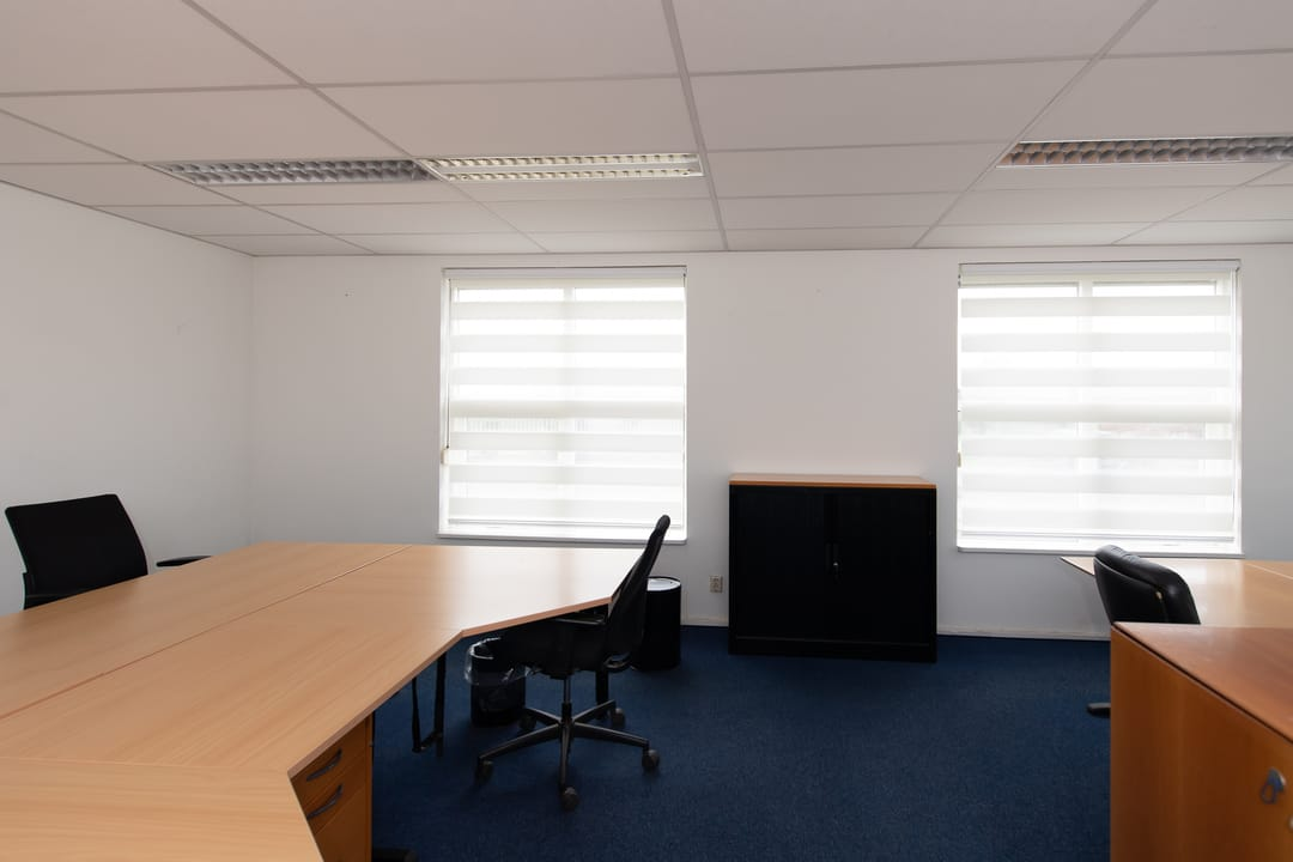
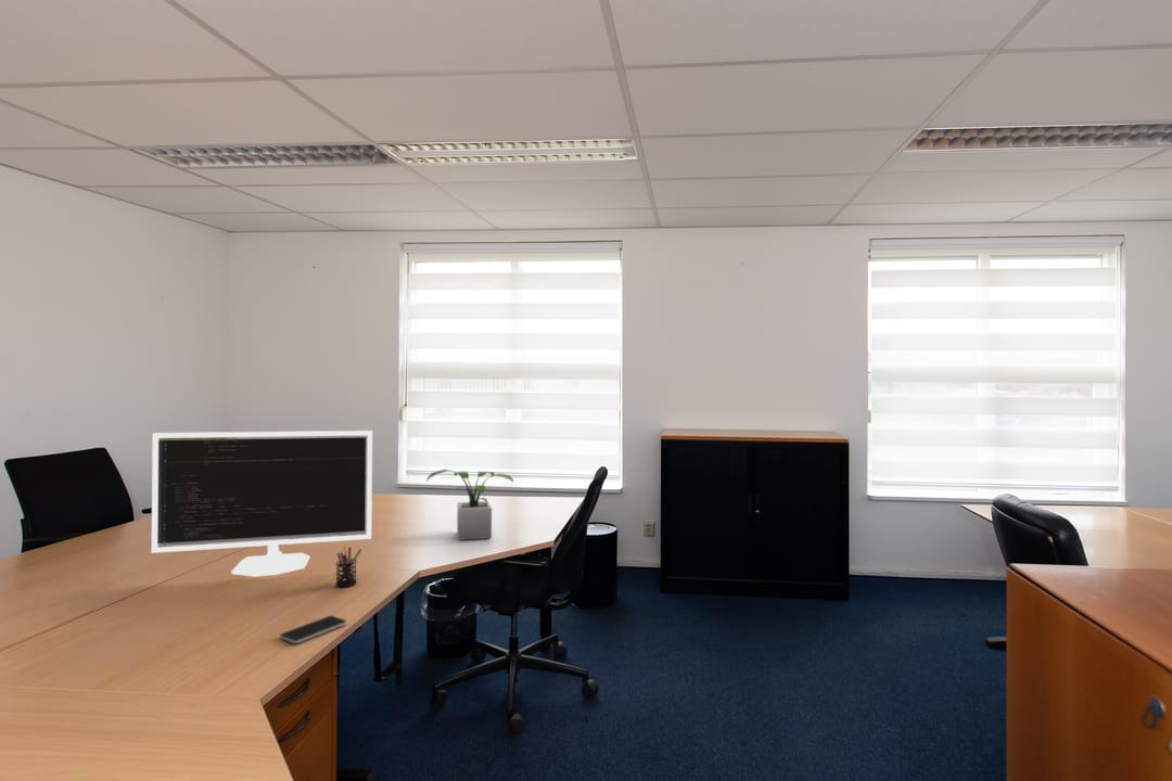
+ potted plant [425,469,514,541]
+ pen holder [335,545,362,588]
+ smartphone [279,615,348,644]
+ computer monitor [151,430,373,578]
